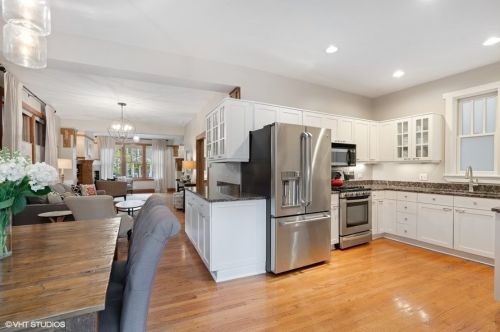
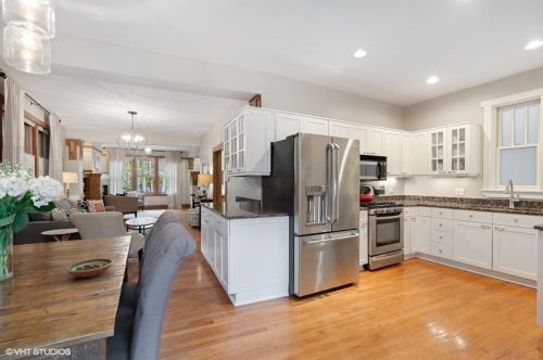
+ decorative bowl [65,257,114,279]
